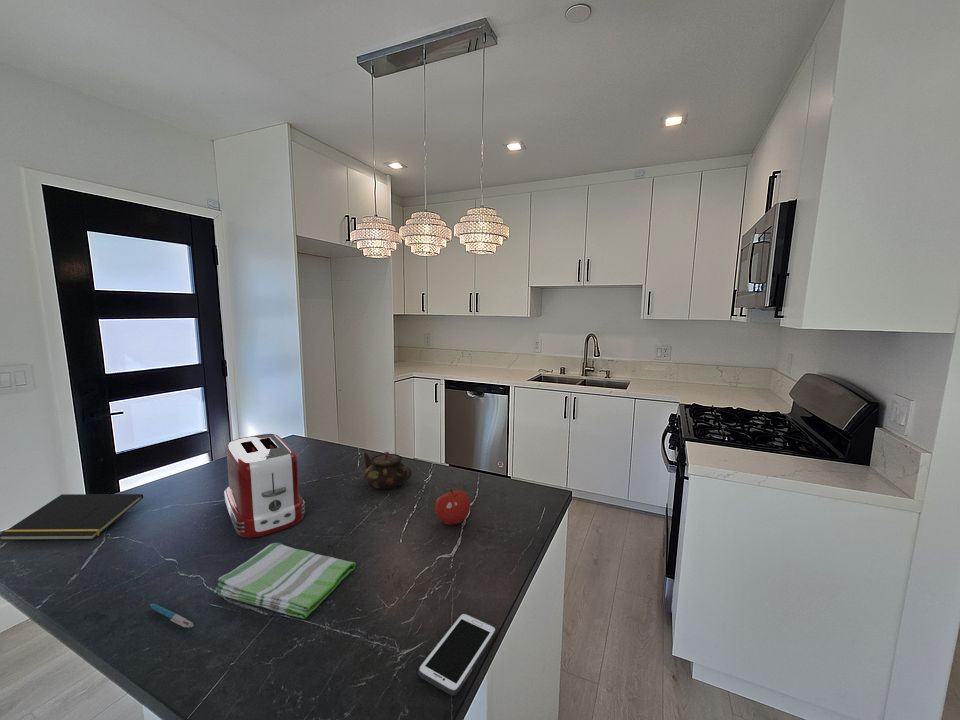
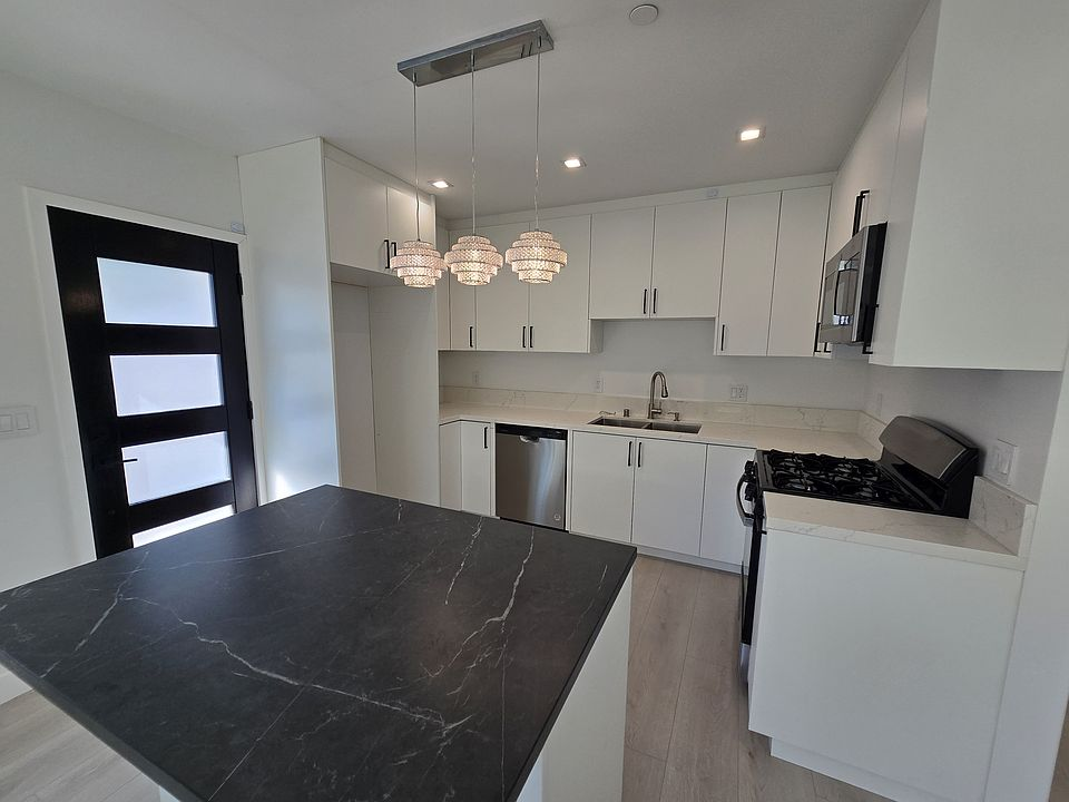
- dish towel [214,542,357,620]
- toaster [223,433,306,539]
- fruit [434,488,471,526]
- notepad [0,493,144,541]
- cell phone [417,612,497,697]
- teapot [363,451,413,491]
- pen [149,603,195,629]
